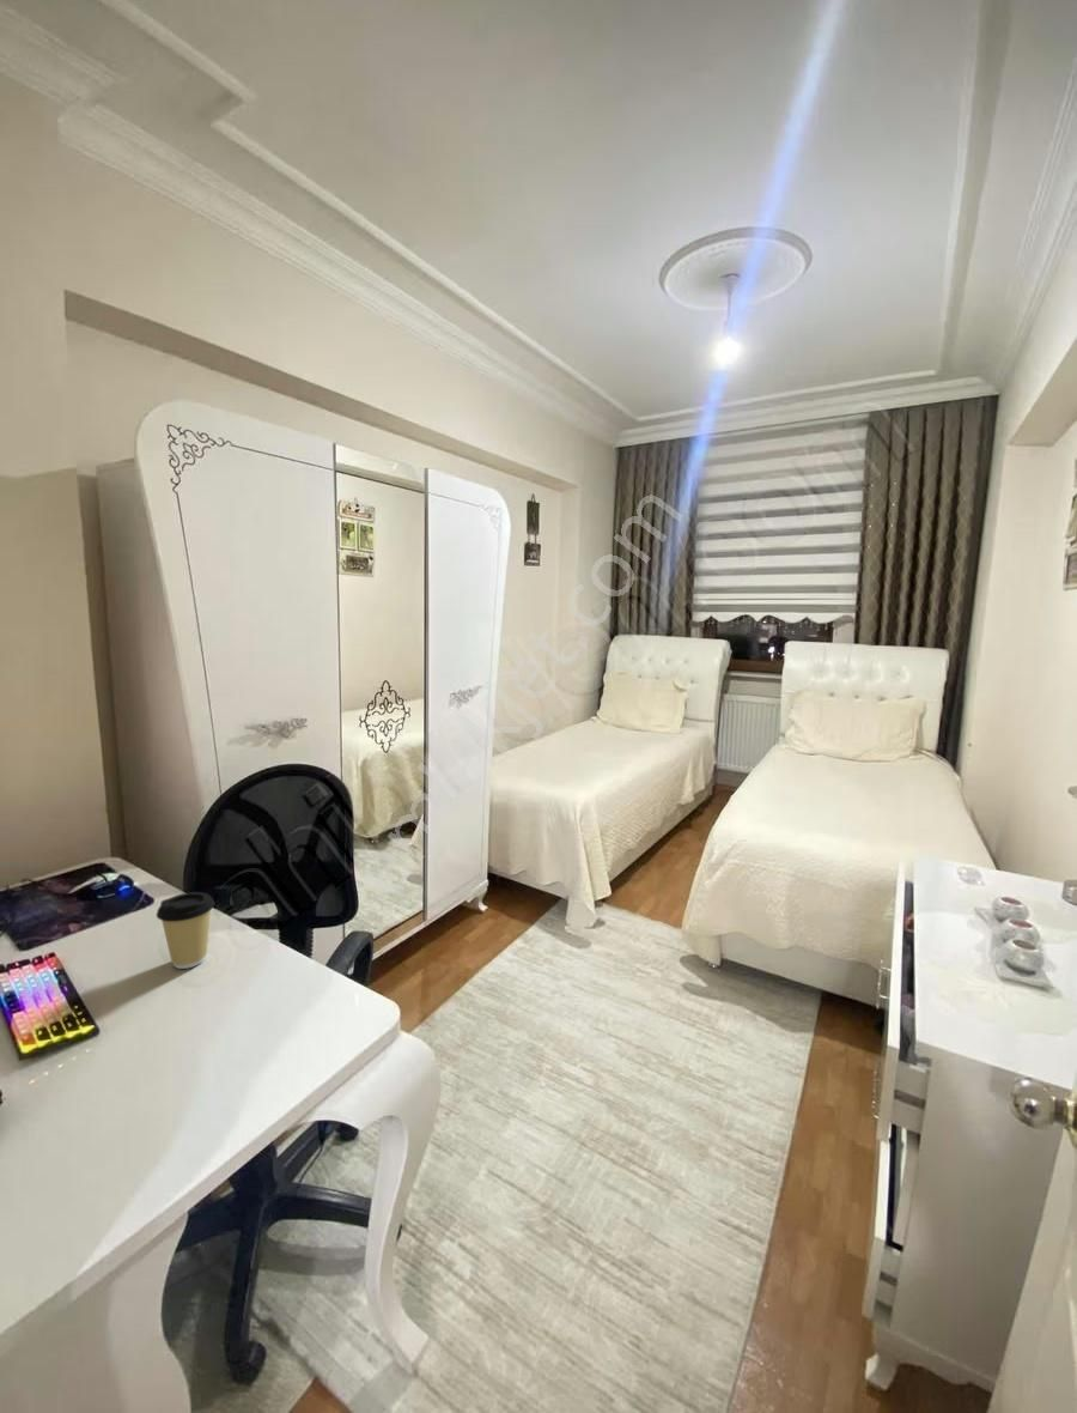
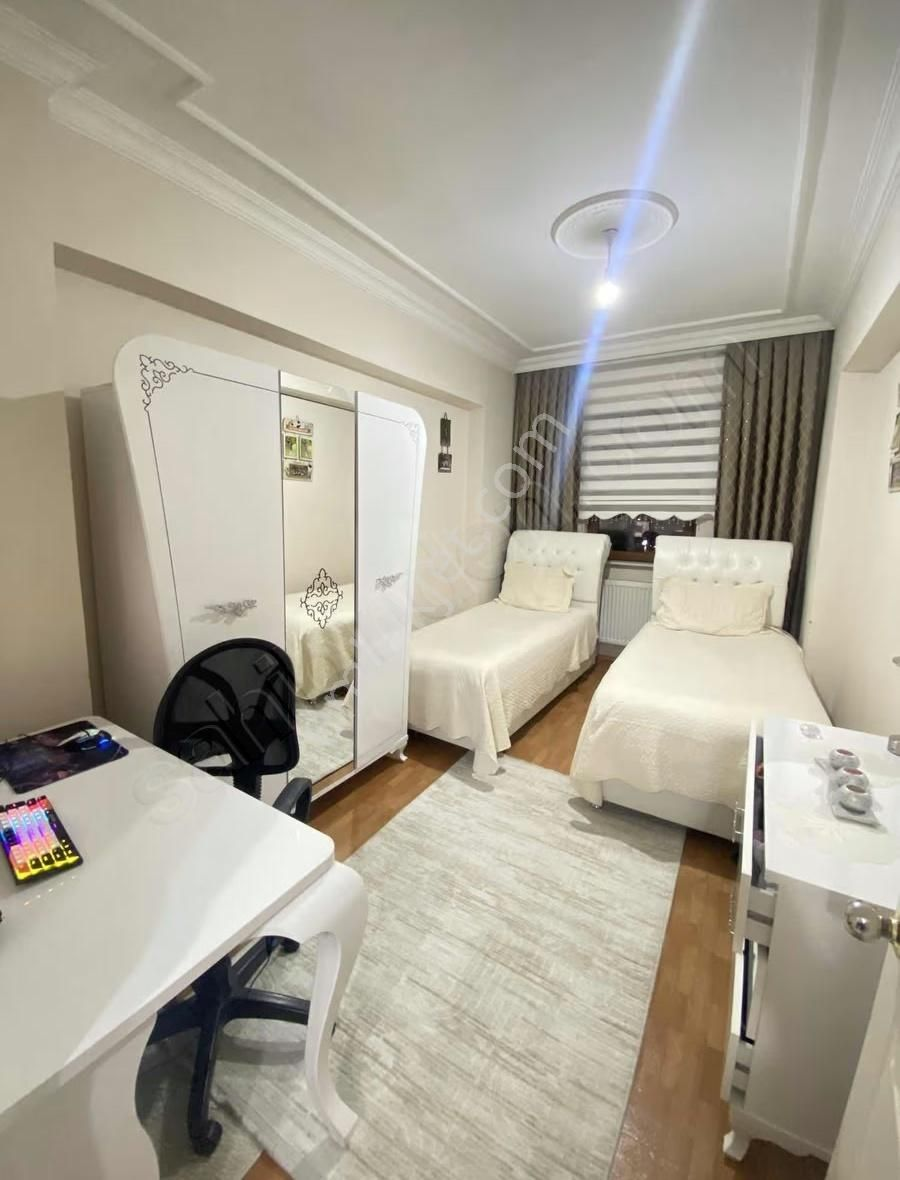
- coffee cup [156,891,215,970]
